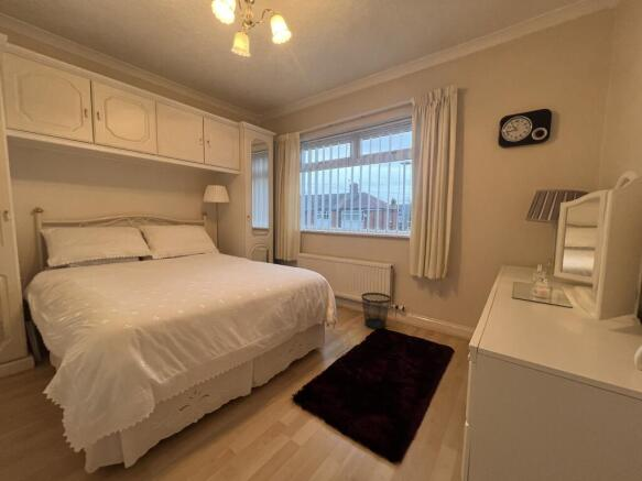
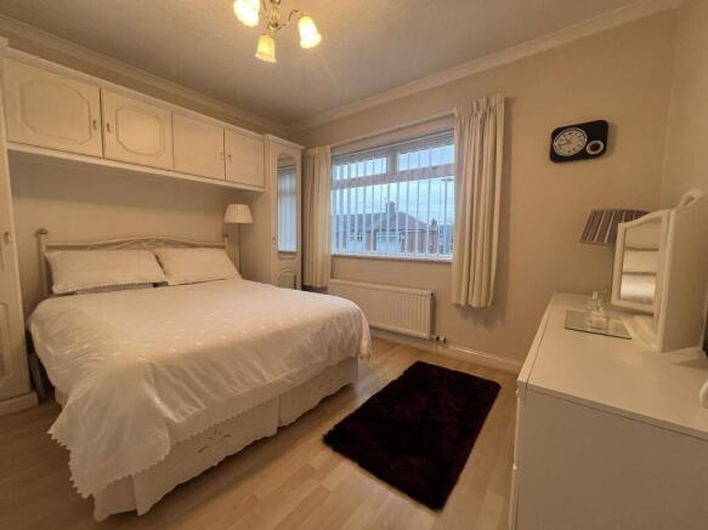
- wastebasket [360,292,392,330]
